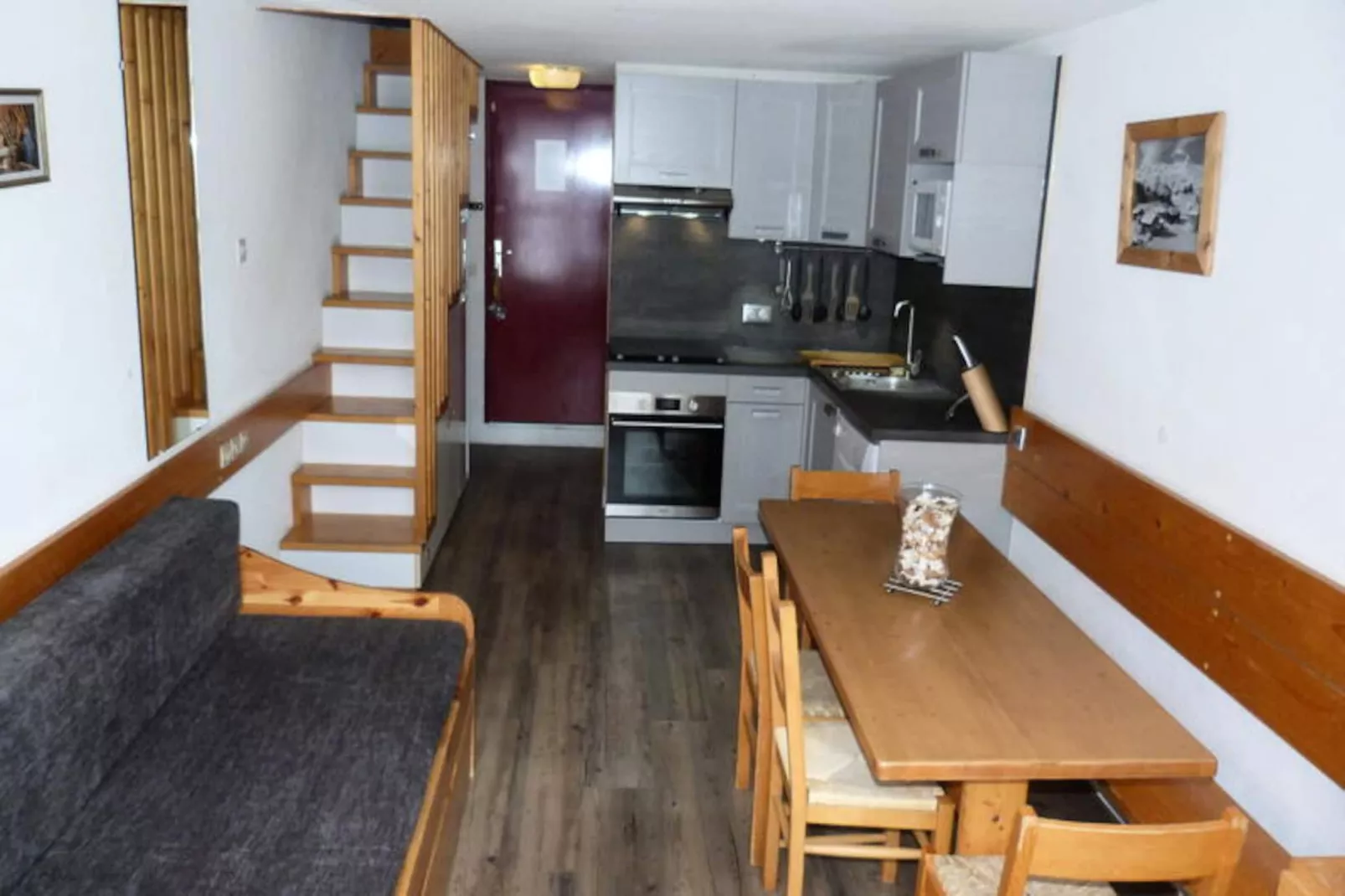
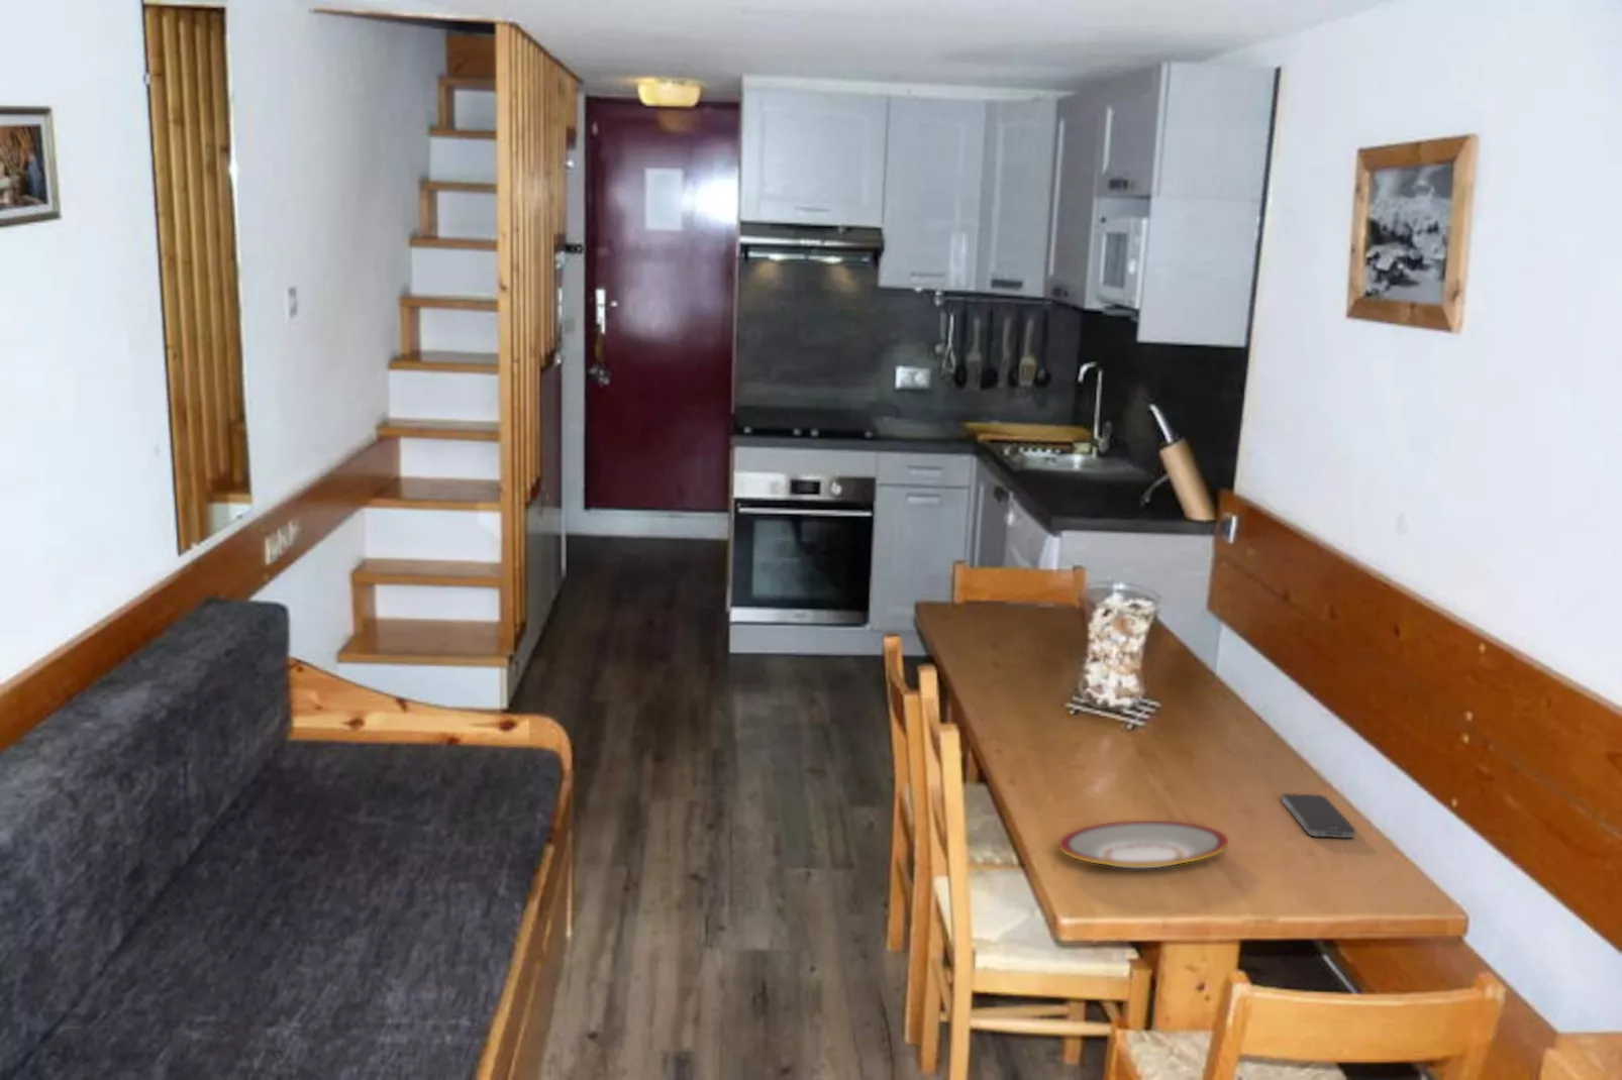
+ plate [1058,820,1229,869]
+ smartphone [1281,792,1357,839]
